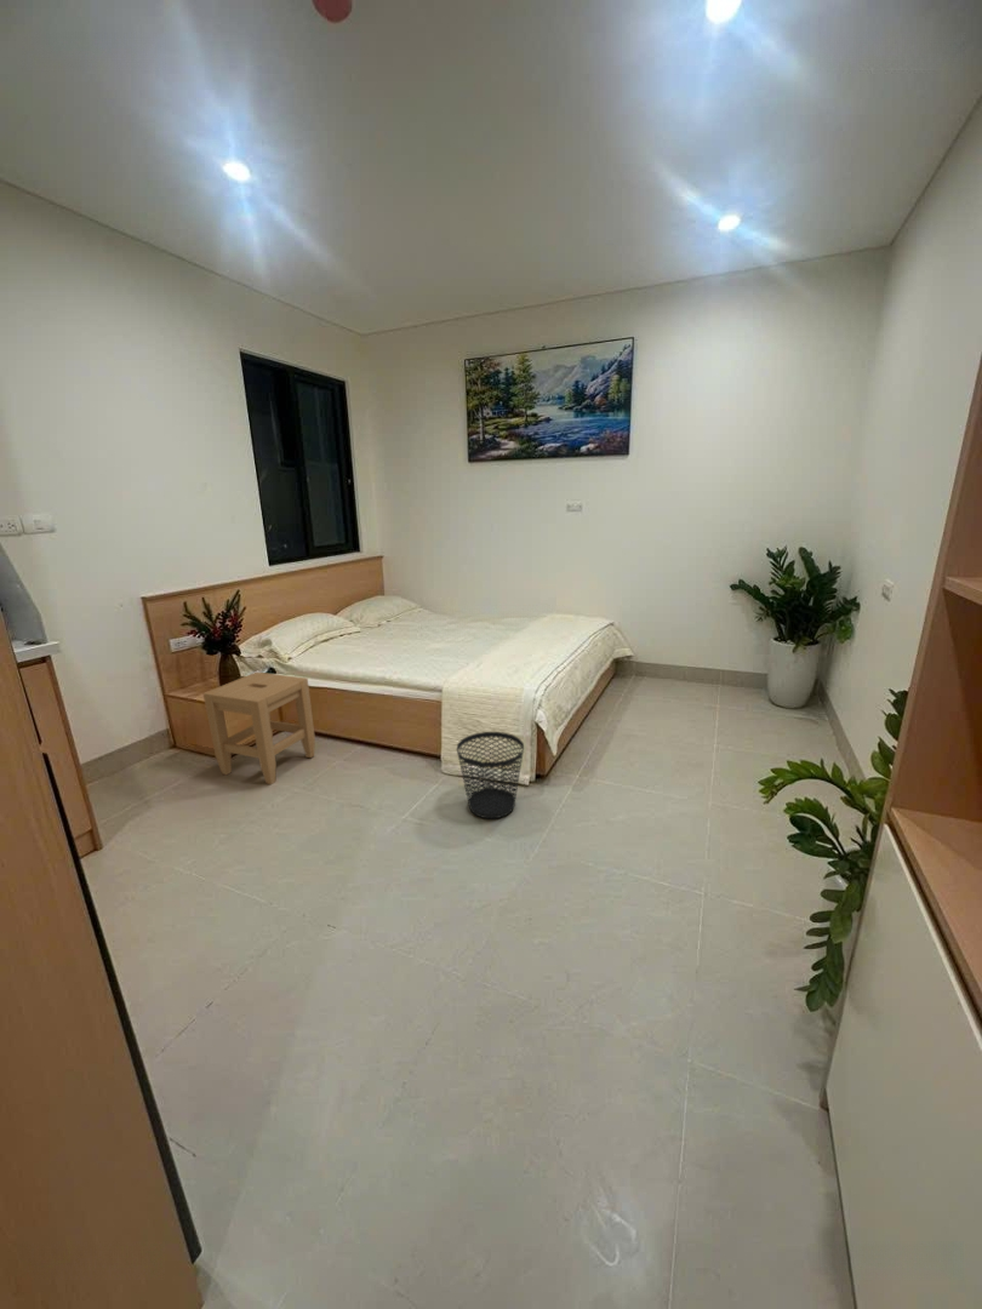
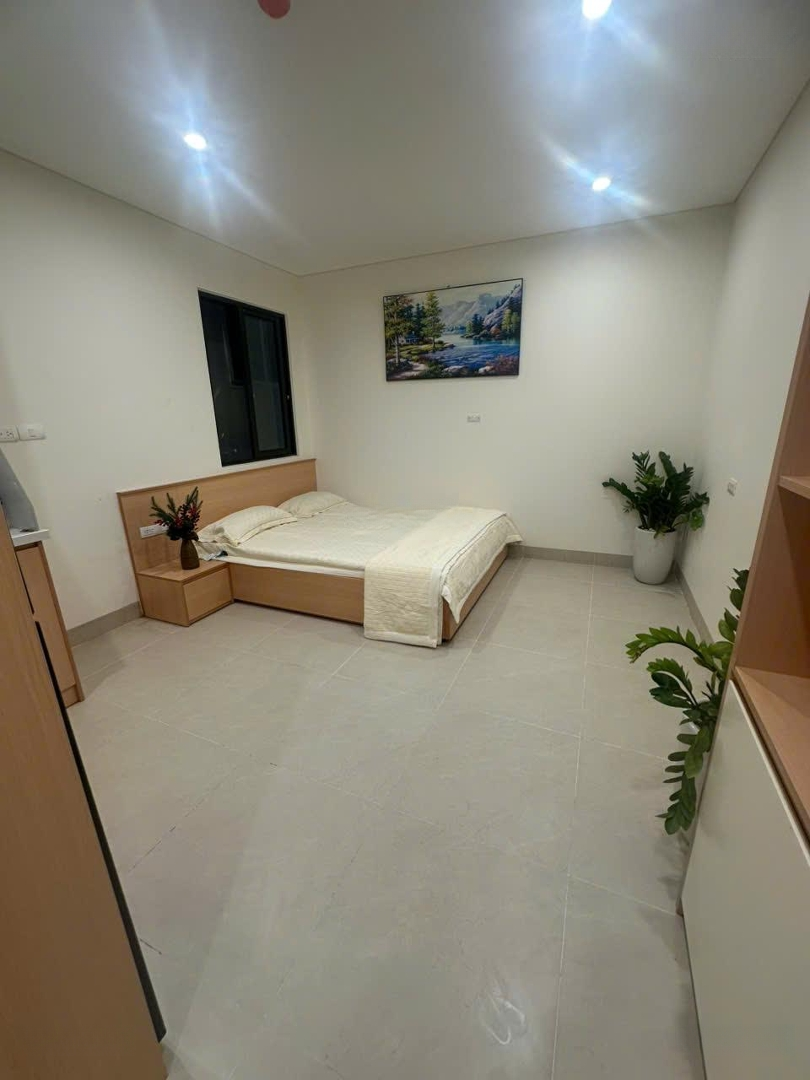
- stool [202,670,316,785]
- wastebasket [456,731,525,819]
